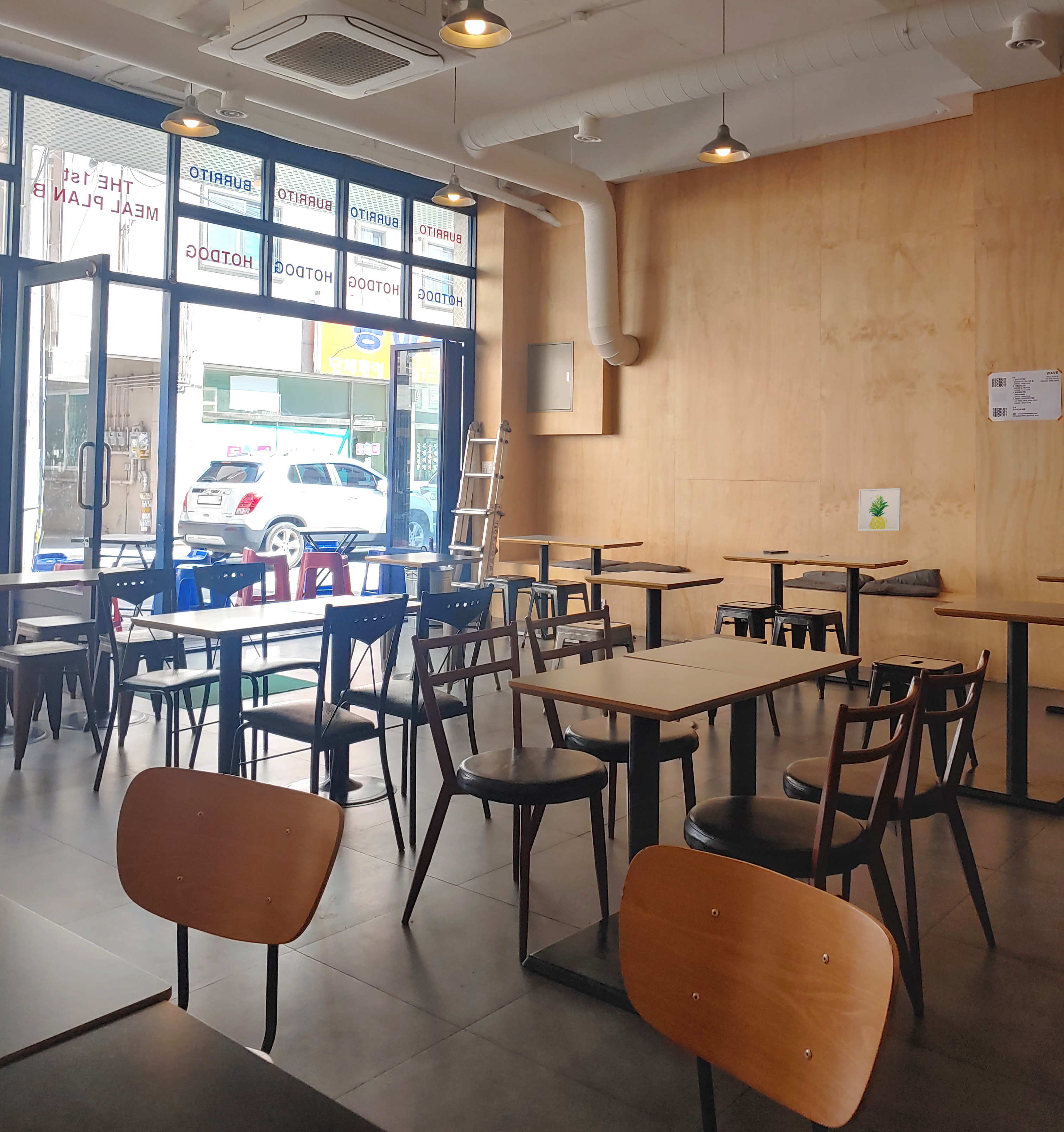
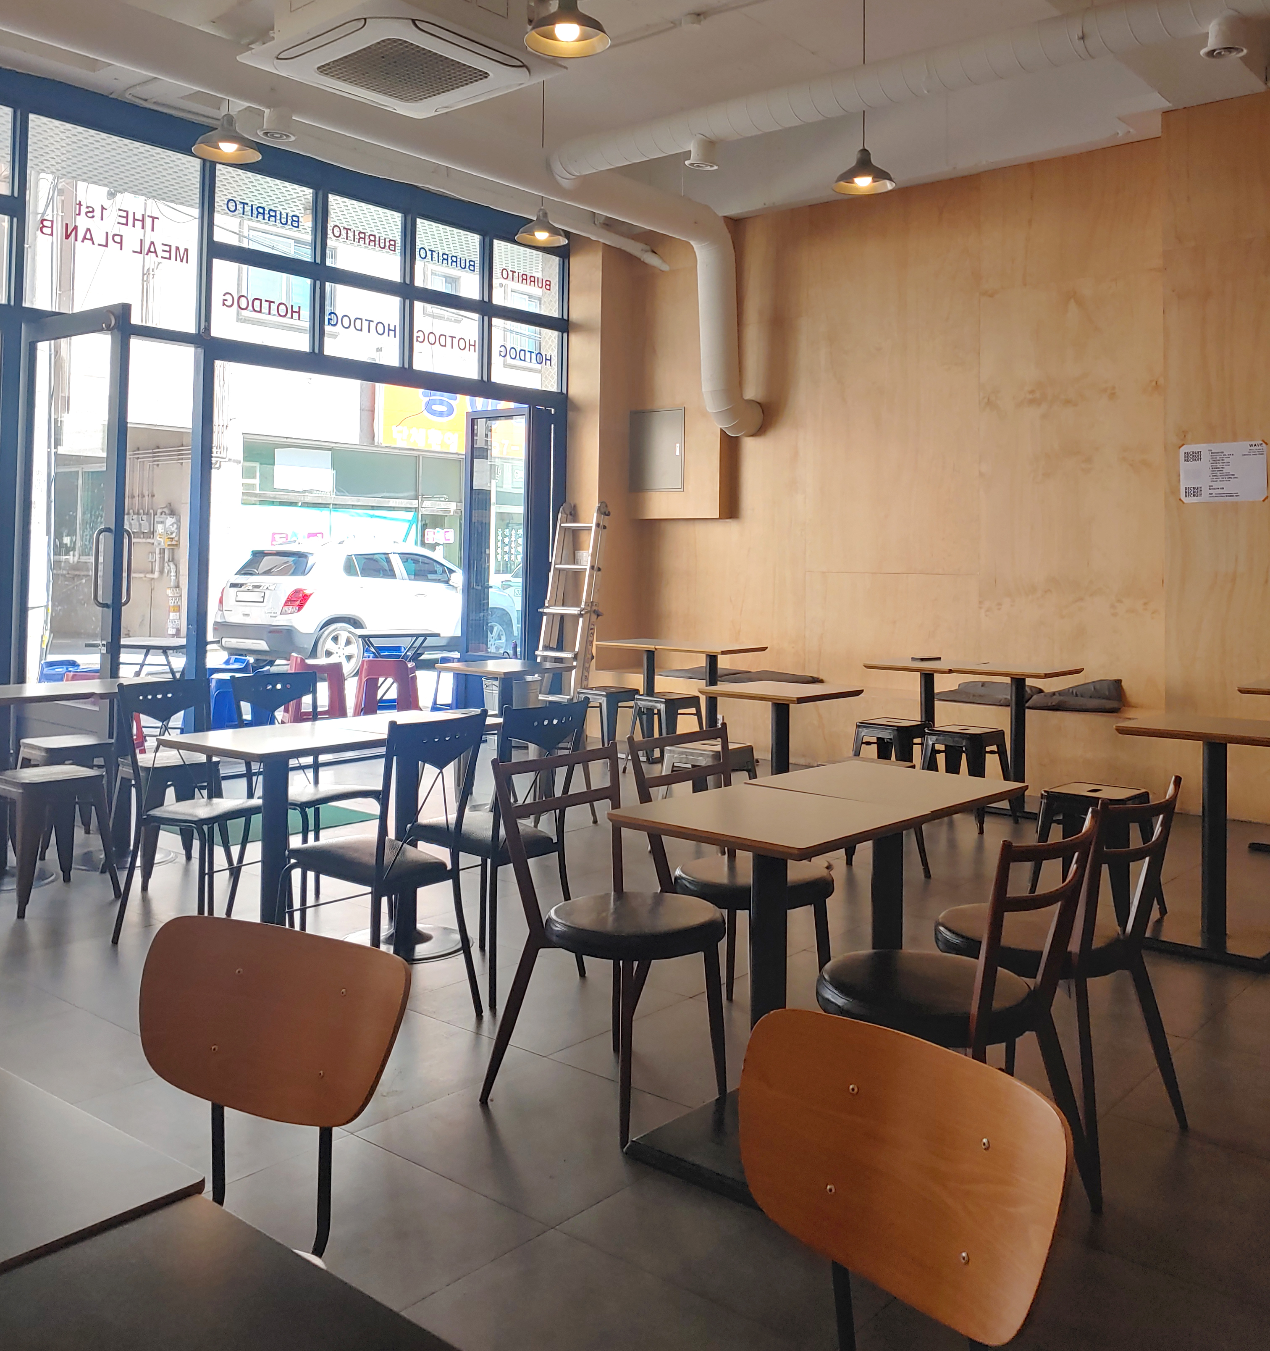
- wall art [858,488,901,531]
